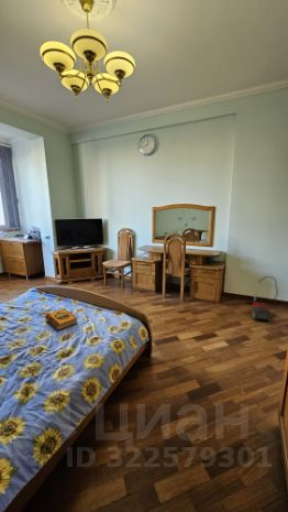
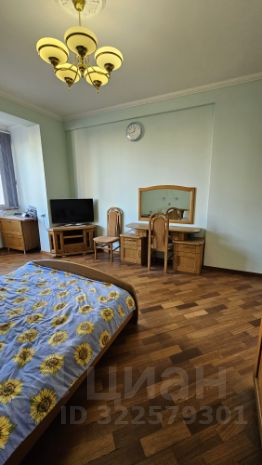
- hardback book [44,307,78,331]
- vacuum cleaner [244,275,279,323]
